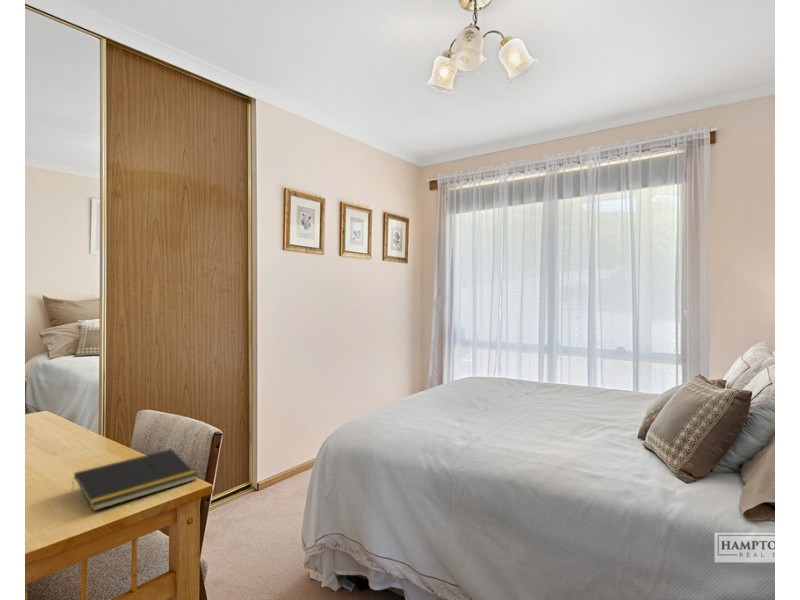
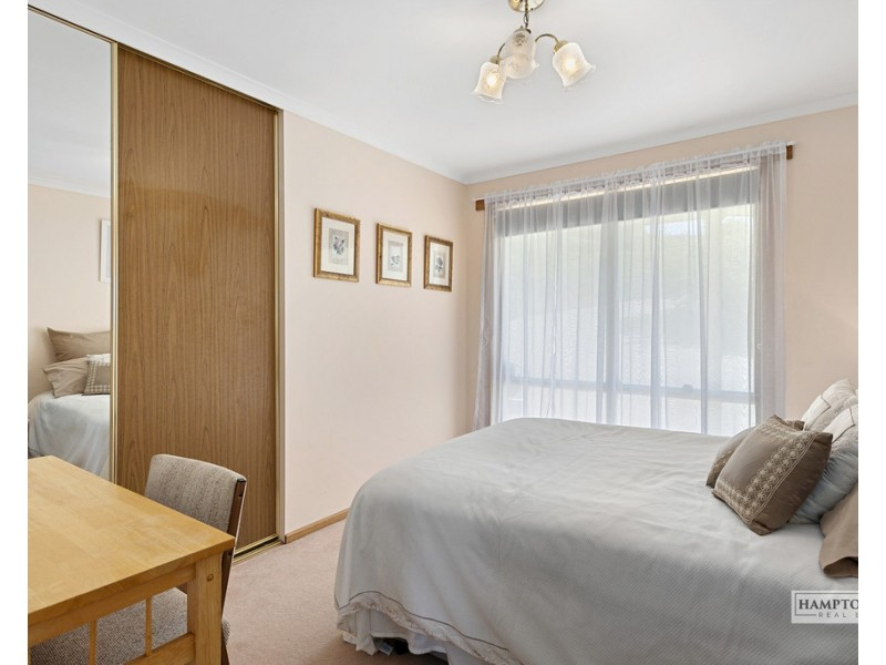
- notepad [70,448,198,512]
